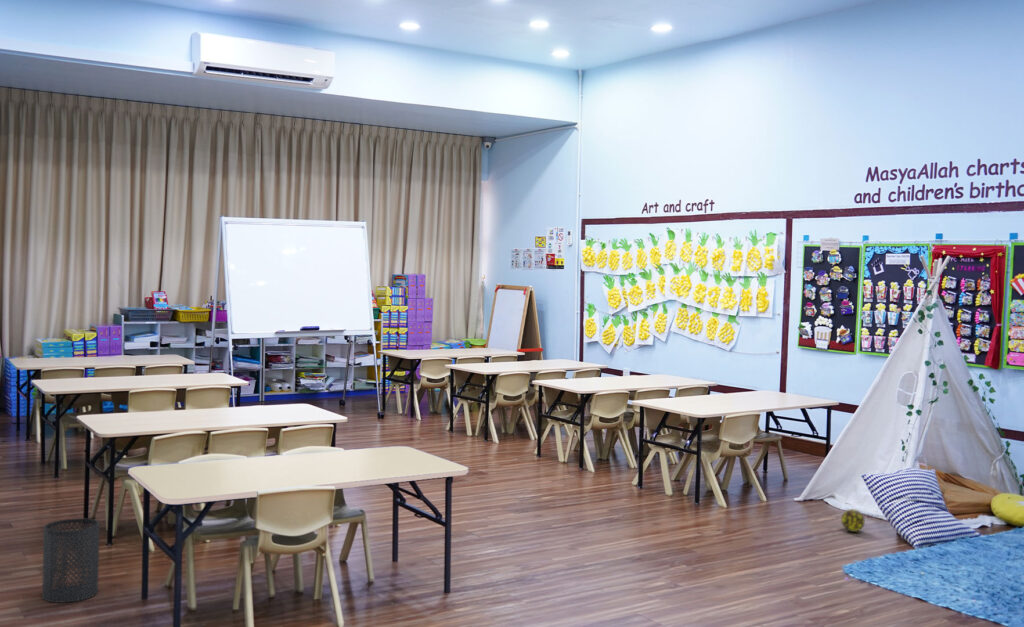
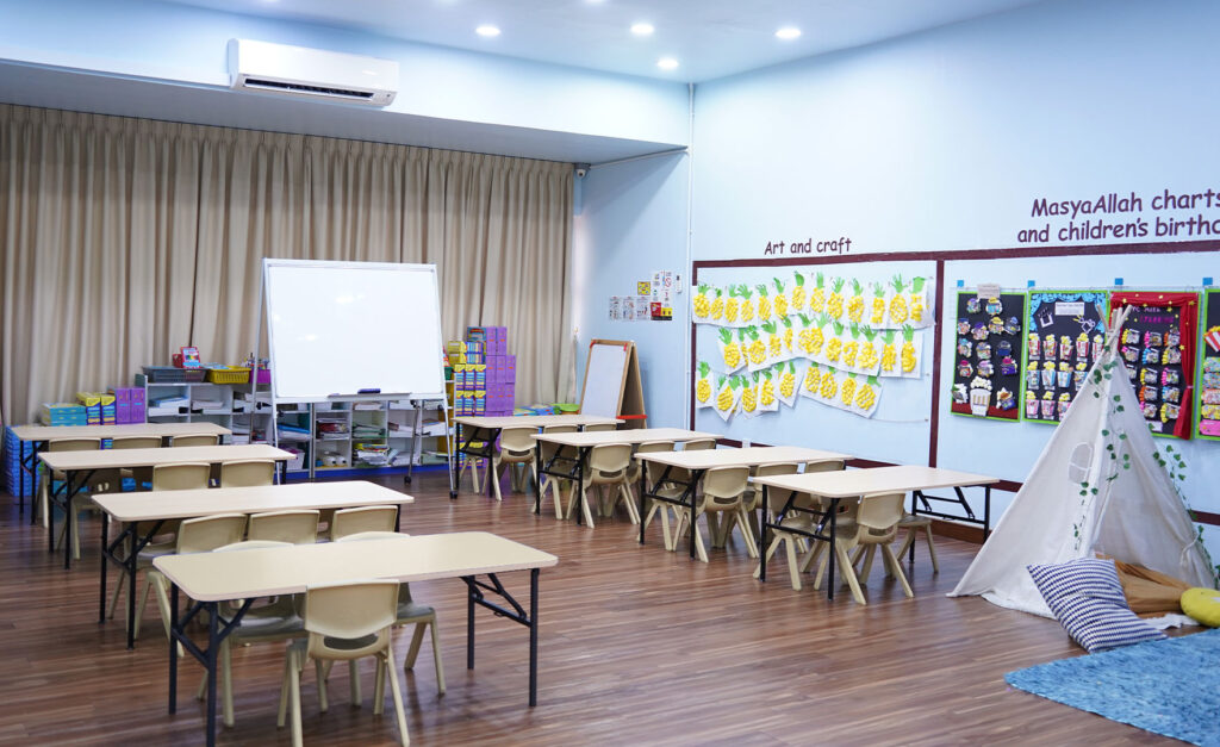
- trash can [41,517,101,604]
- decorative ball [840,508,866,533]
